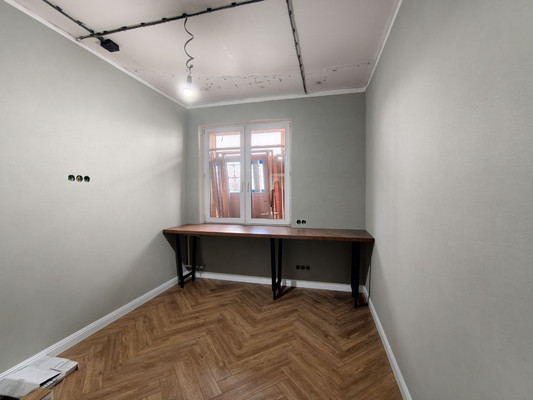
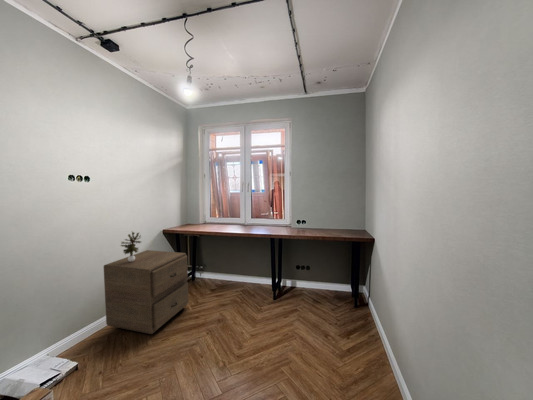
+ filing cabinet [103,249,189,335]
+ potted plant [119,231,142,262]
